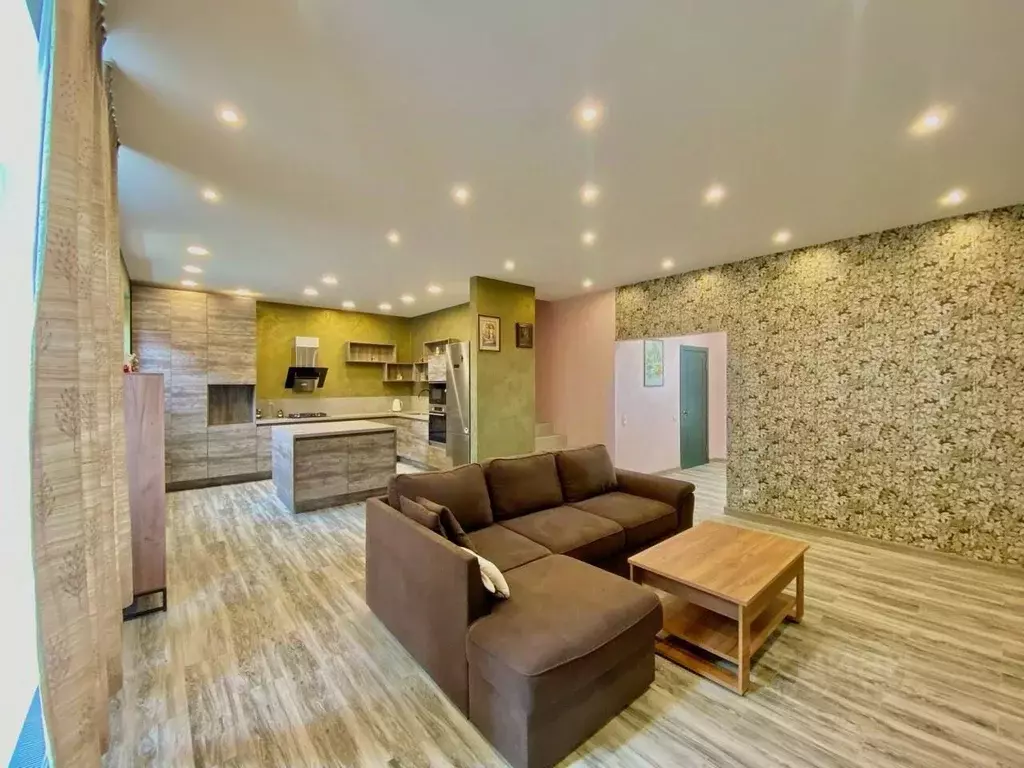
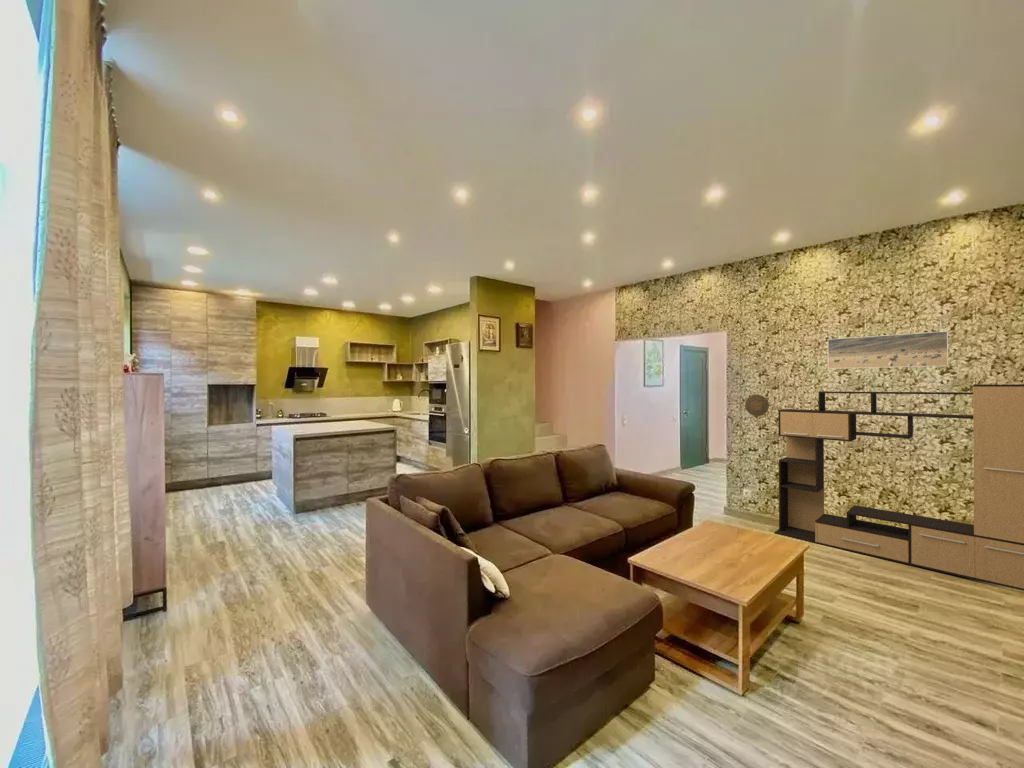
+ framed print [827,330,949,370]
+ media console [773,383,1024,592]
+ decorative plate [744,393,770,417]
